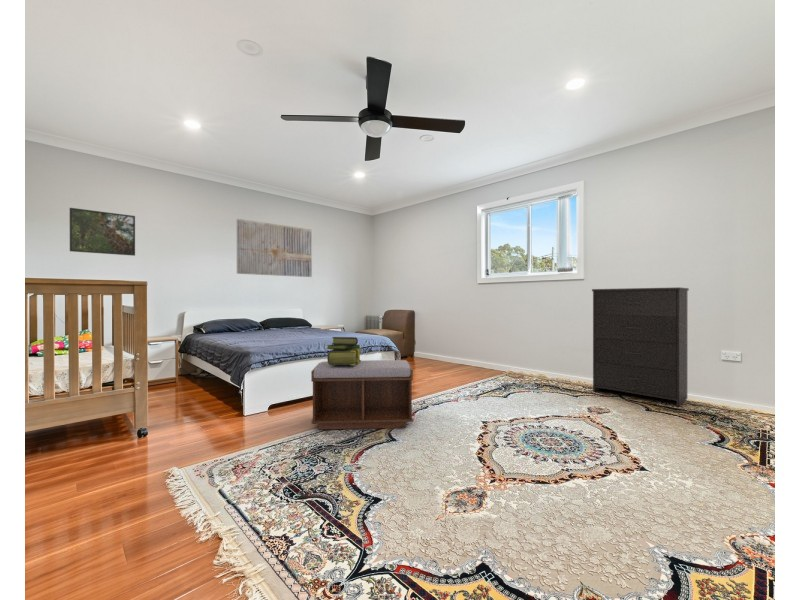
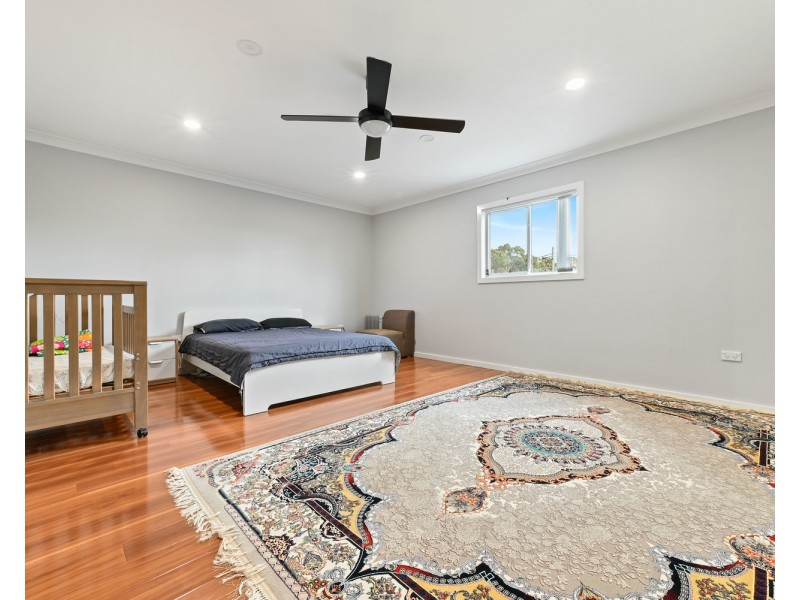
- dresser [591,286,690,407]
- stack of books [325,336,362,365]
- bench [310,359,414,431]
- wall art [236,218,313,278]
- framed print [69,207,136,257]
